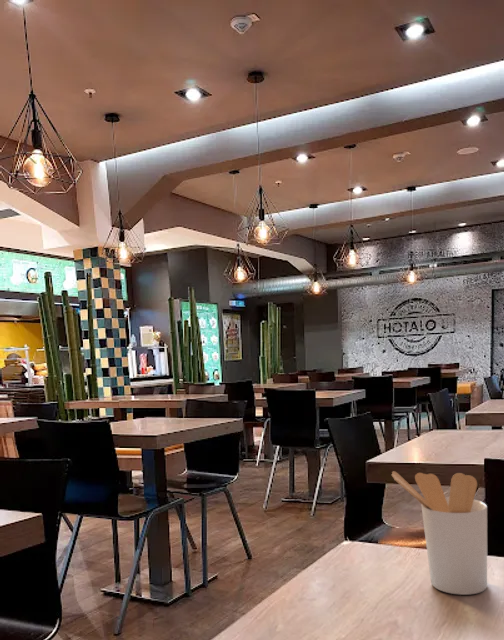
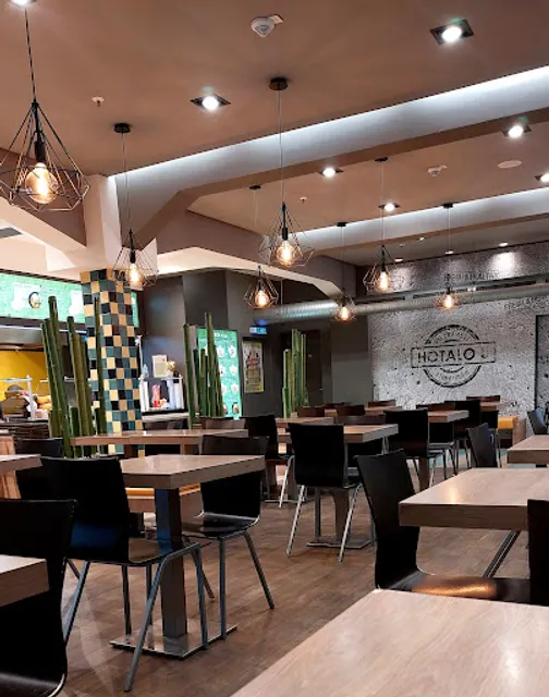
- utensil holder [391,470,488,596]
